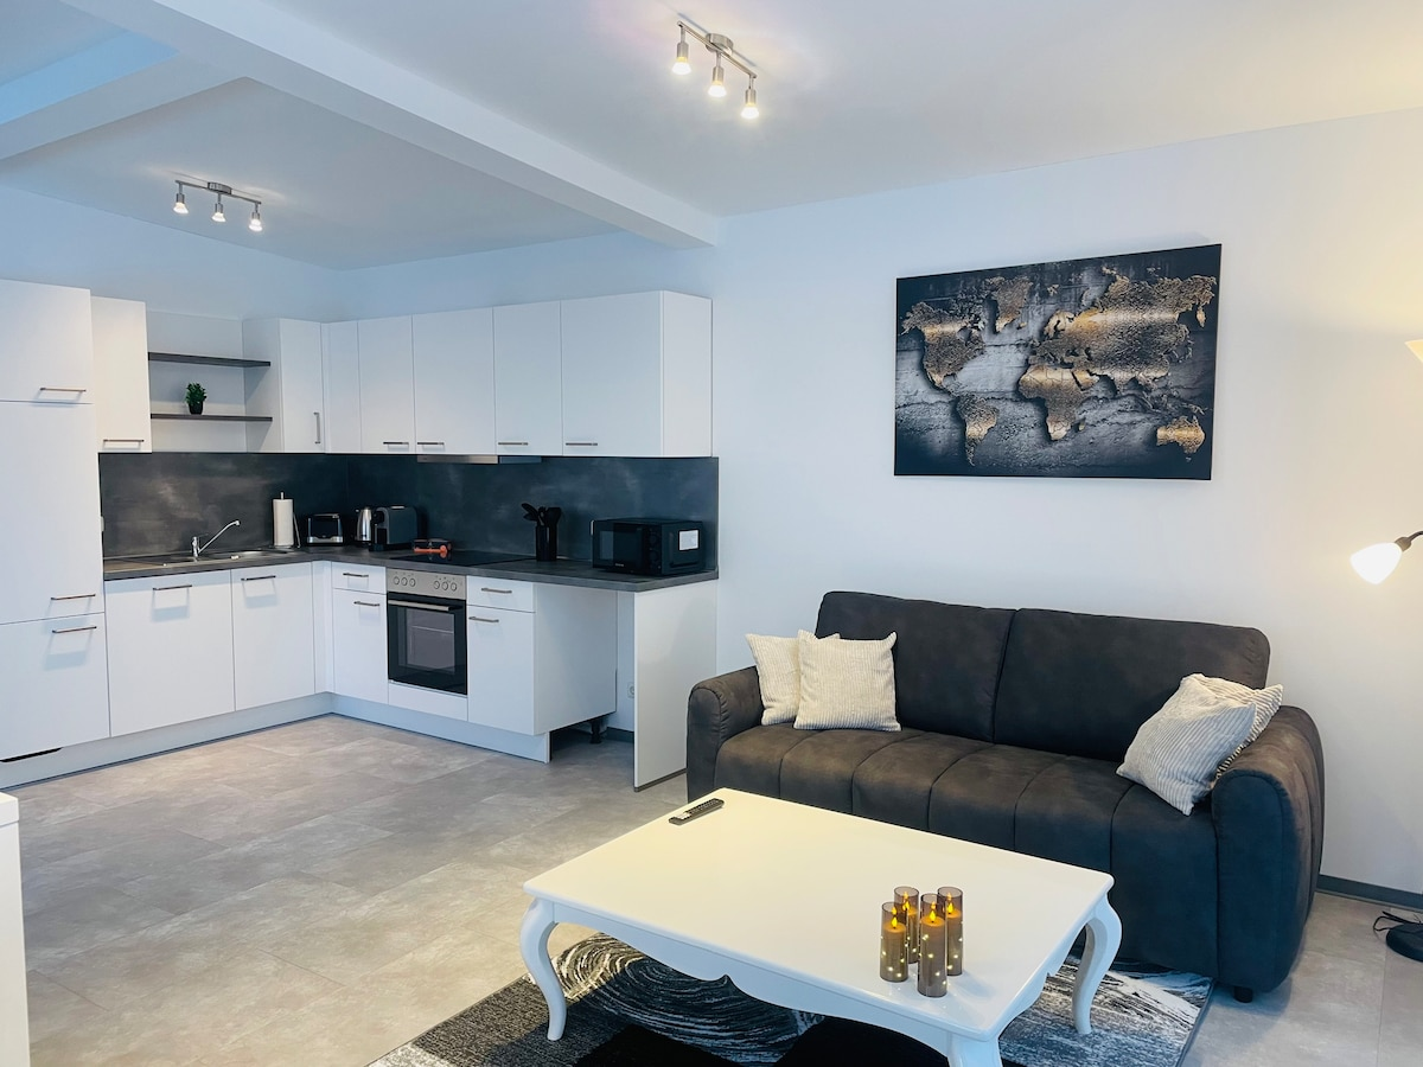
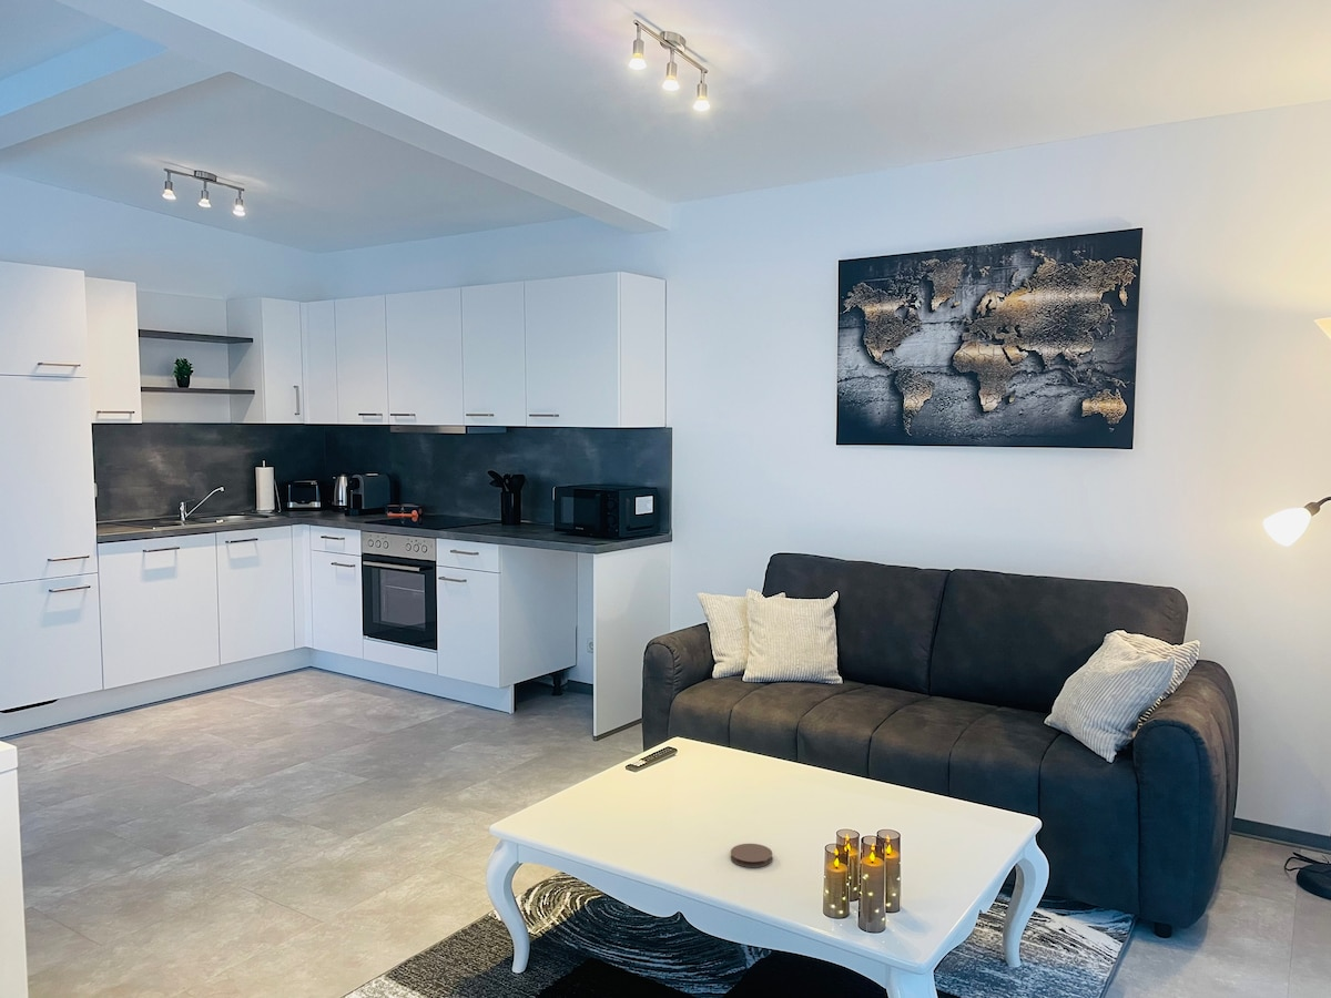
+ coaster [730,843,773,868]
